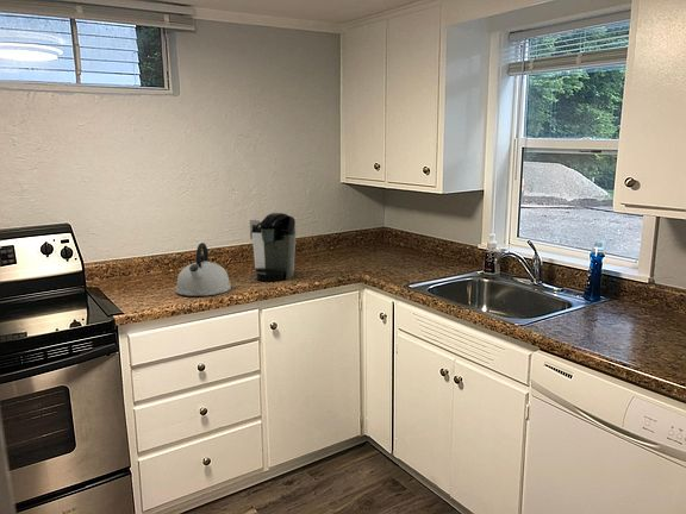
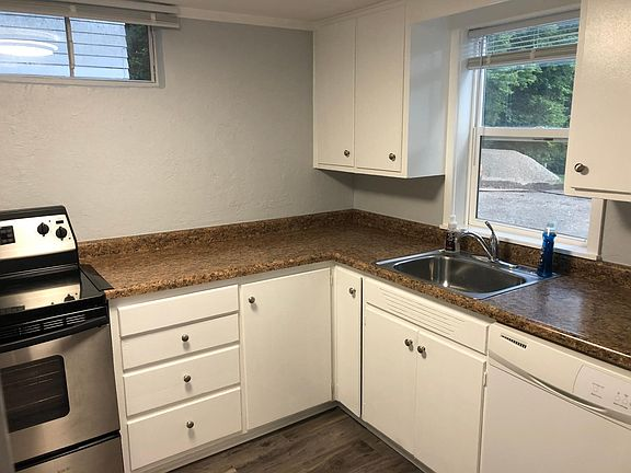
- kettle [174,242,232,297]
- coffee maker [249,212,297,282]
